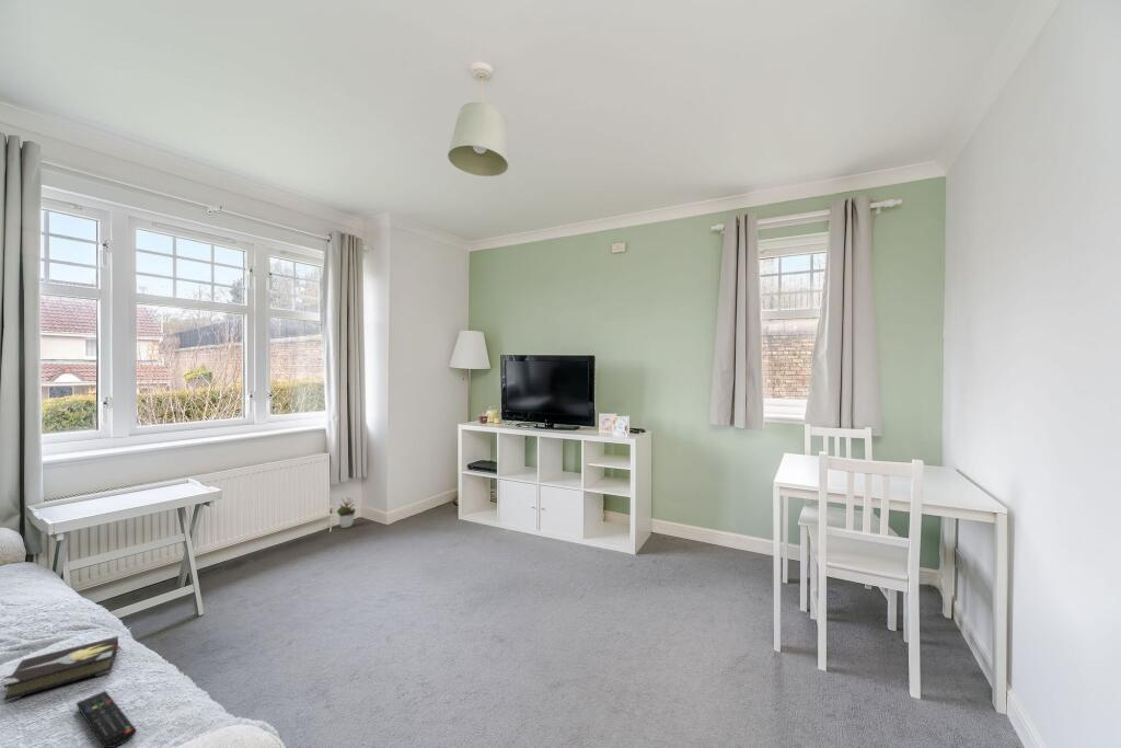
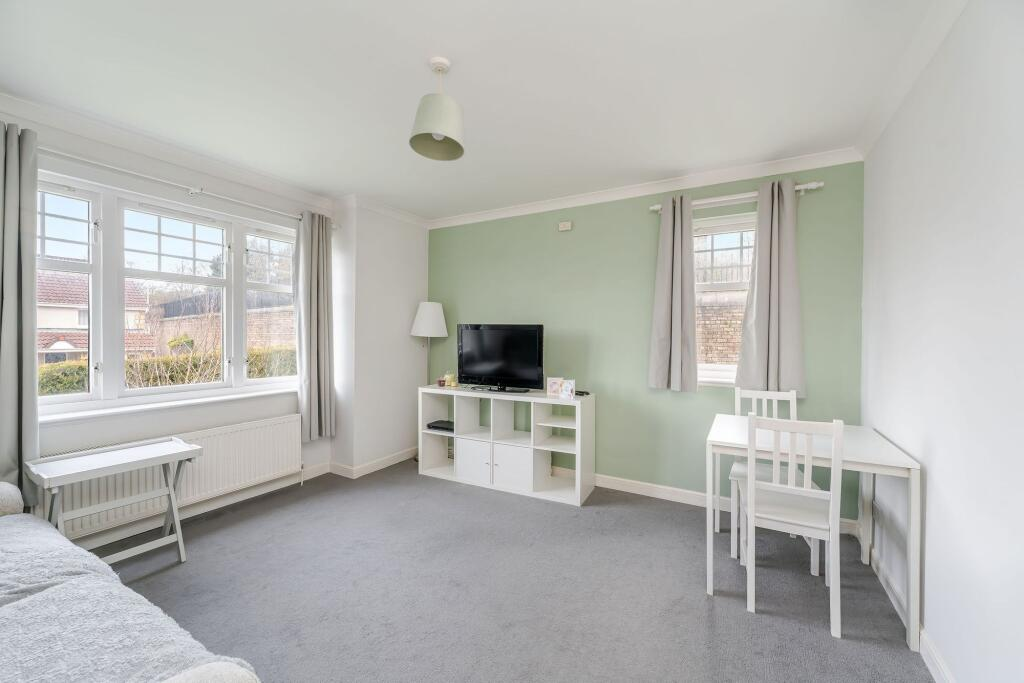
- hardback book [2,635,122,703]
- remote control [76,690,137,748]
- decorative plant [336,496,356,529]
